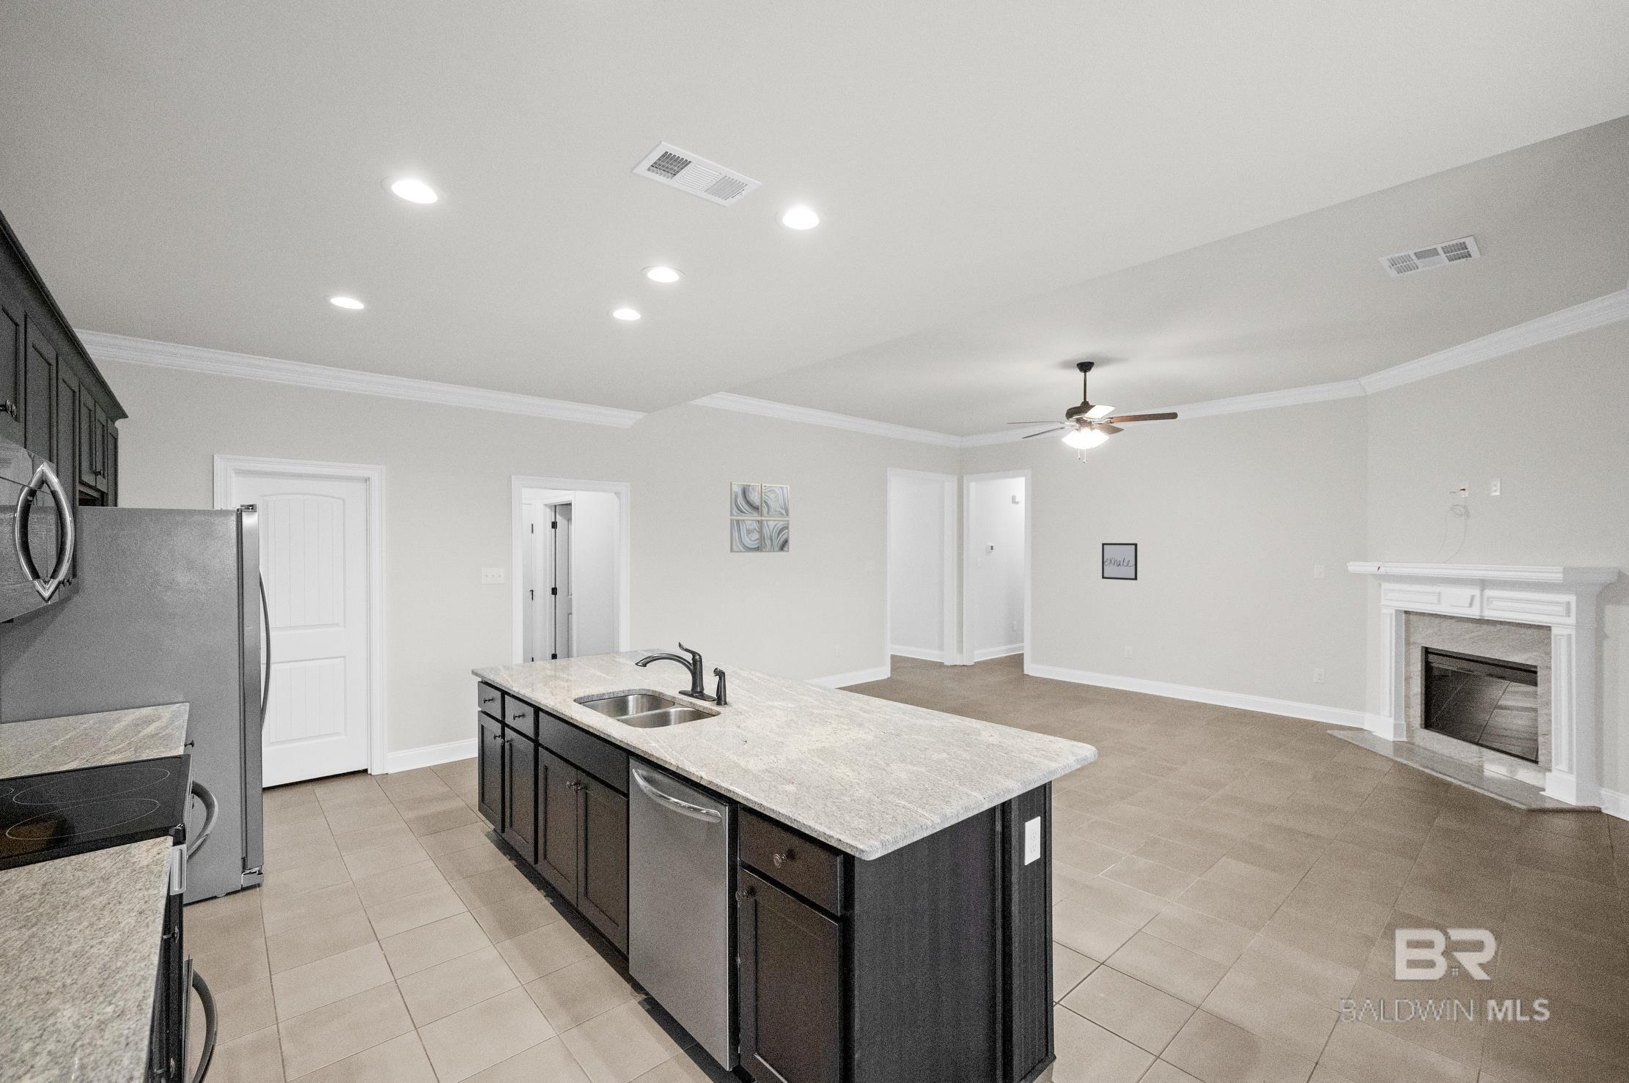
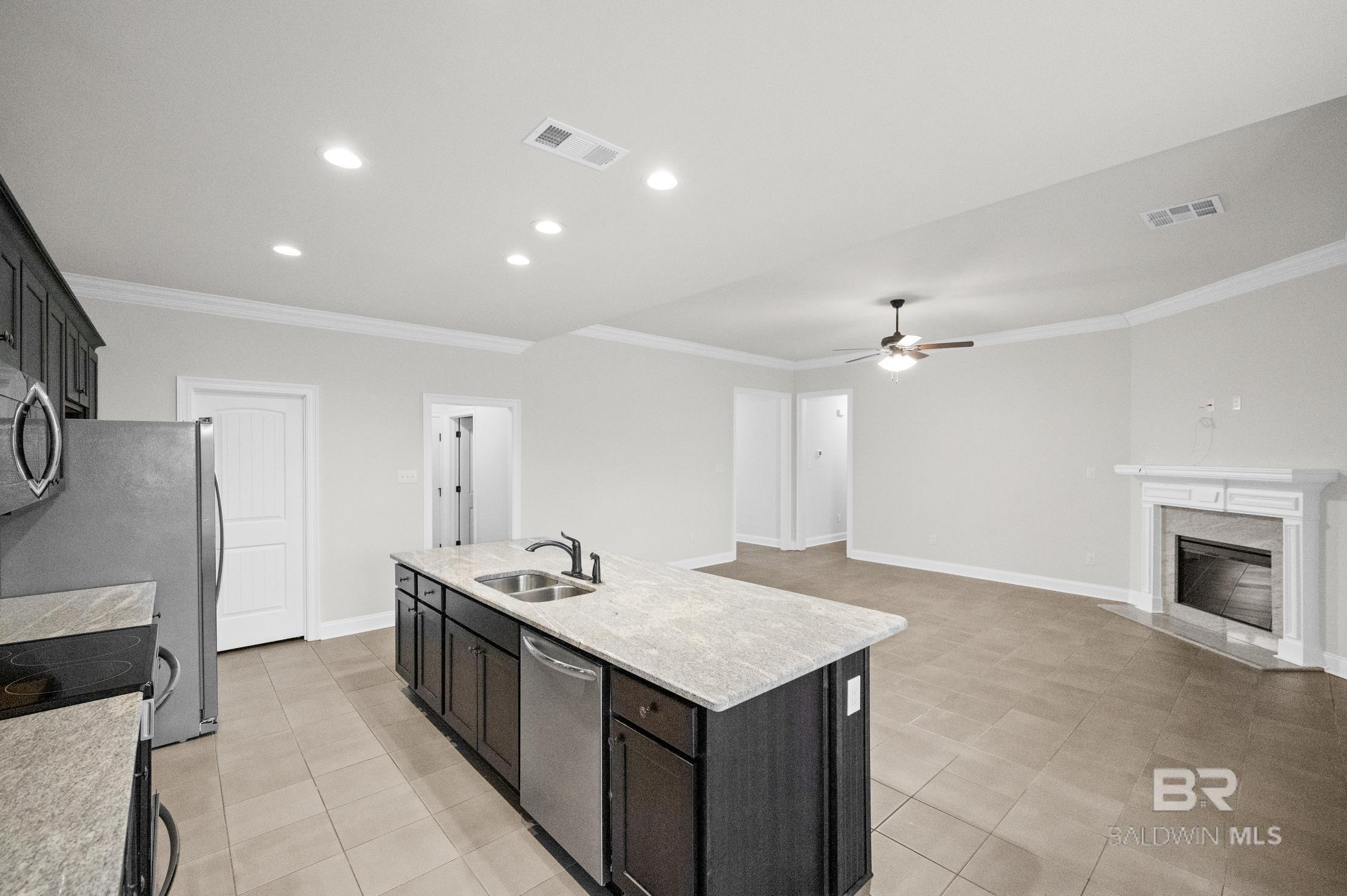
- wall art [729,481,790,554]
- wall art [1102,543,1138,581]
